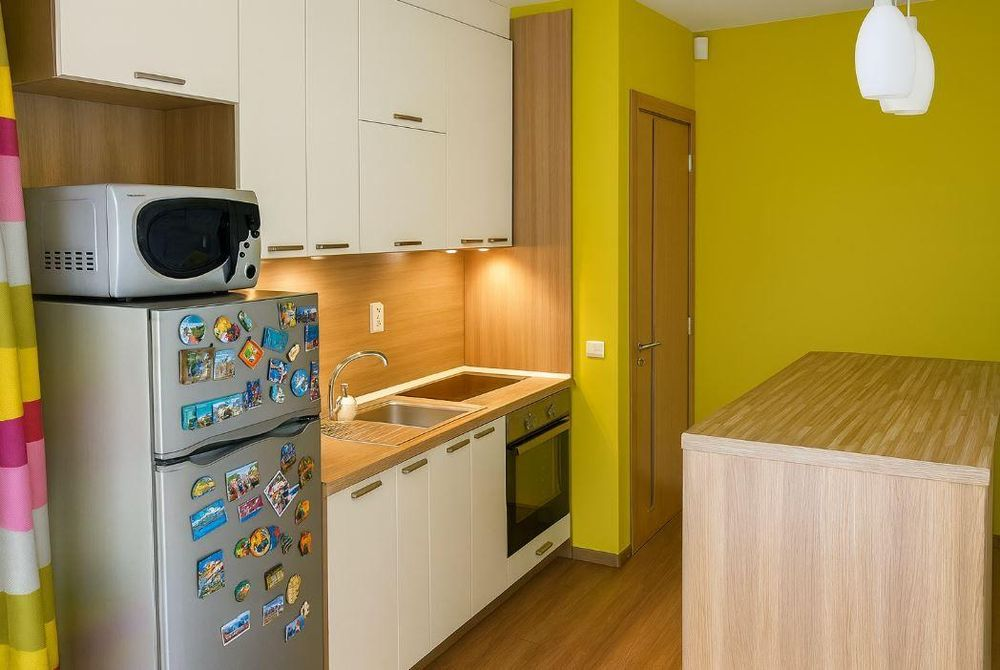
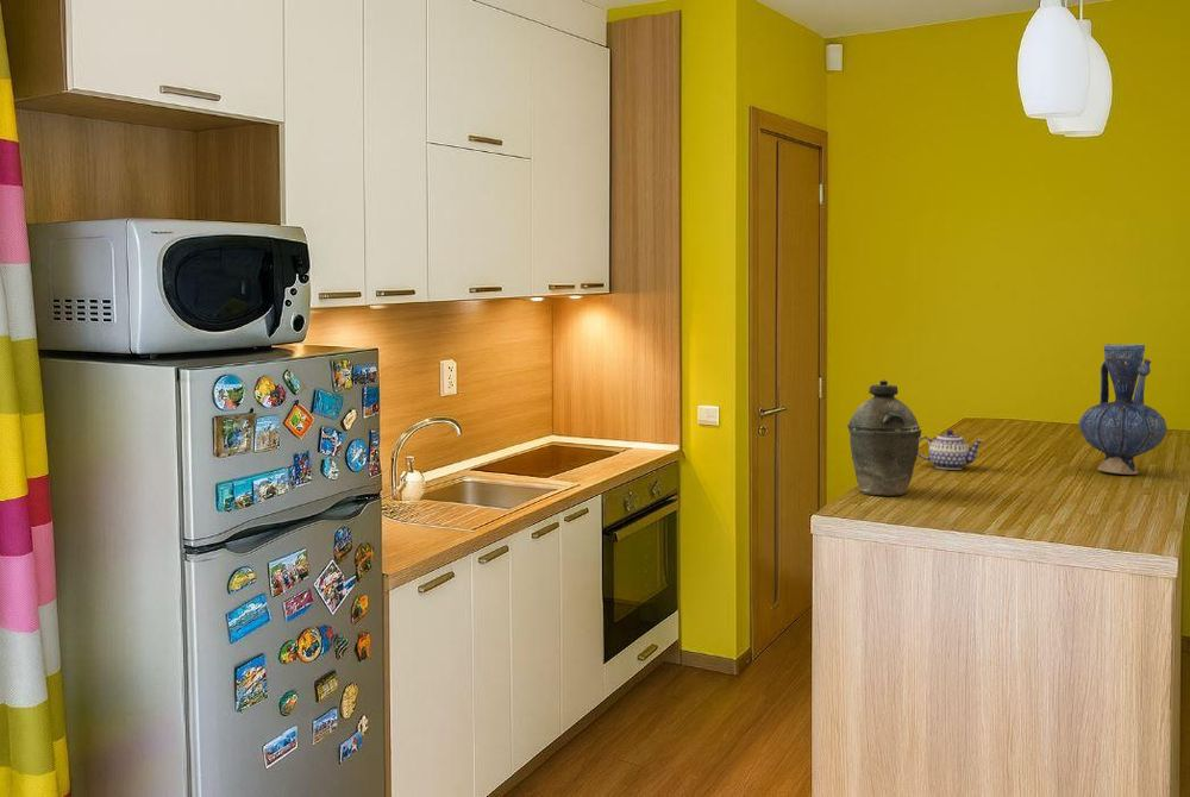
+ vase [1078,343,1169,476]
+ kettle [846,378,922,497]
+ teapot [917,428,984,471]
